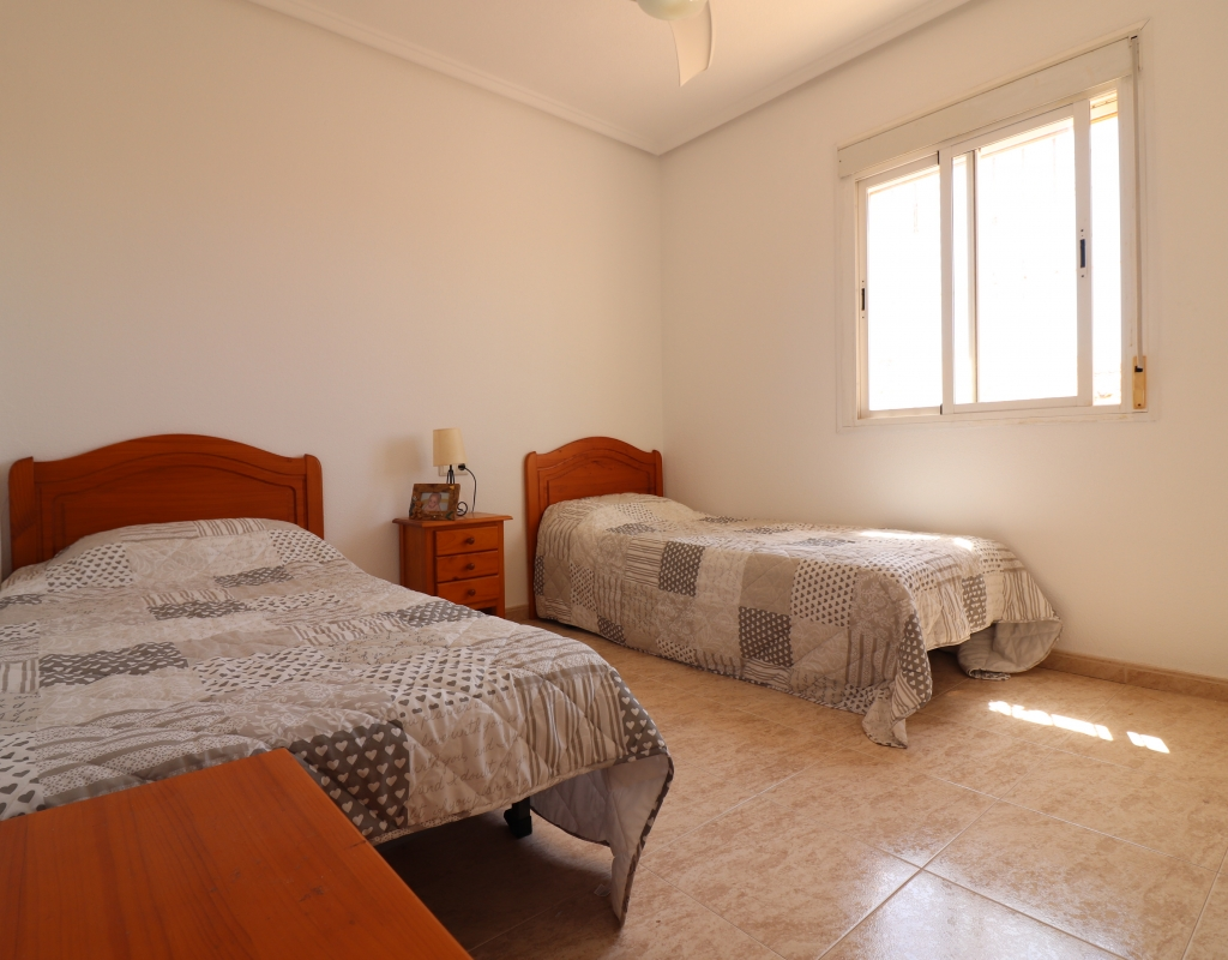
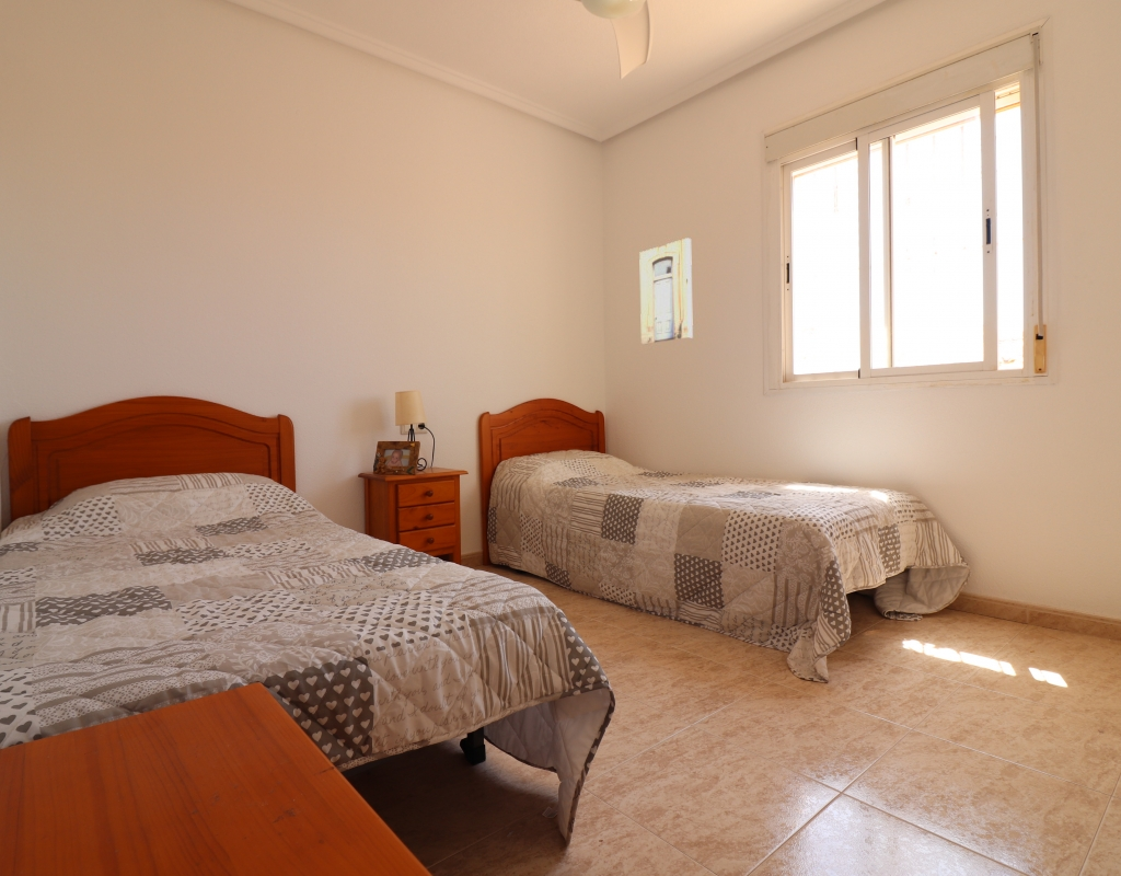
+ wall art [638,237,694,346]
